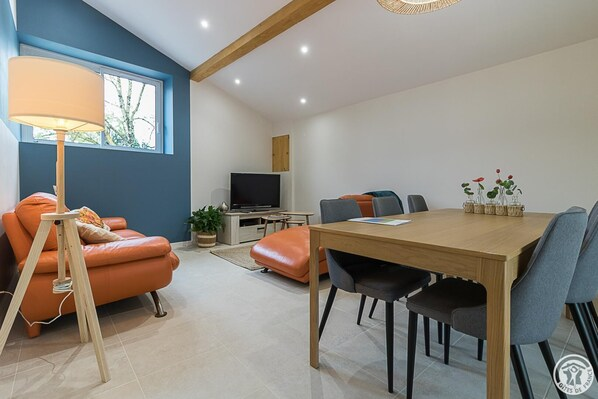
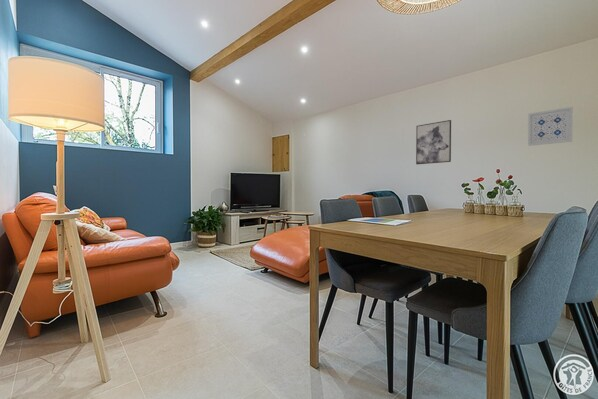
+ wall art [527,106,574,147]
+ wall art [415,119,452,165]
